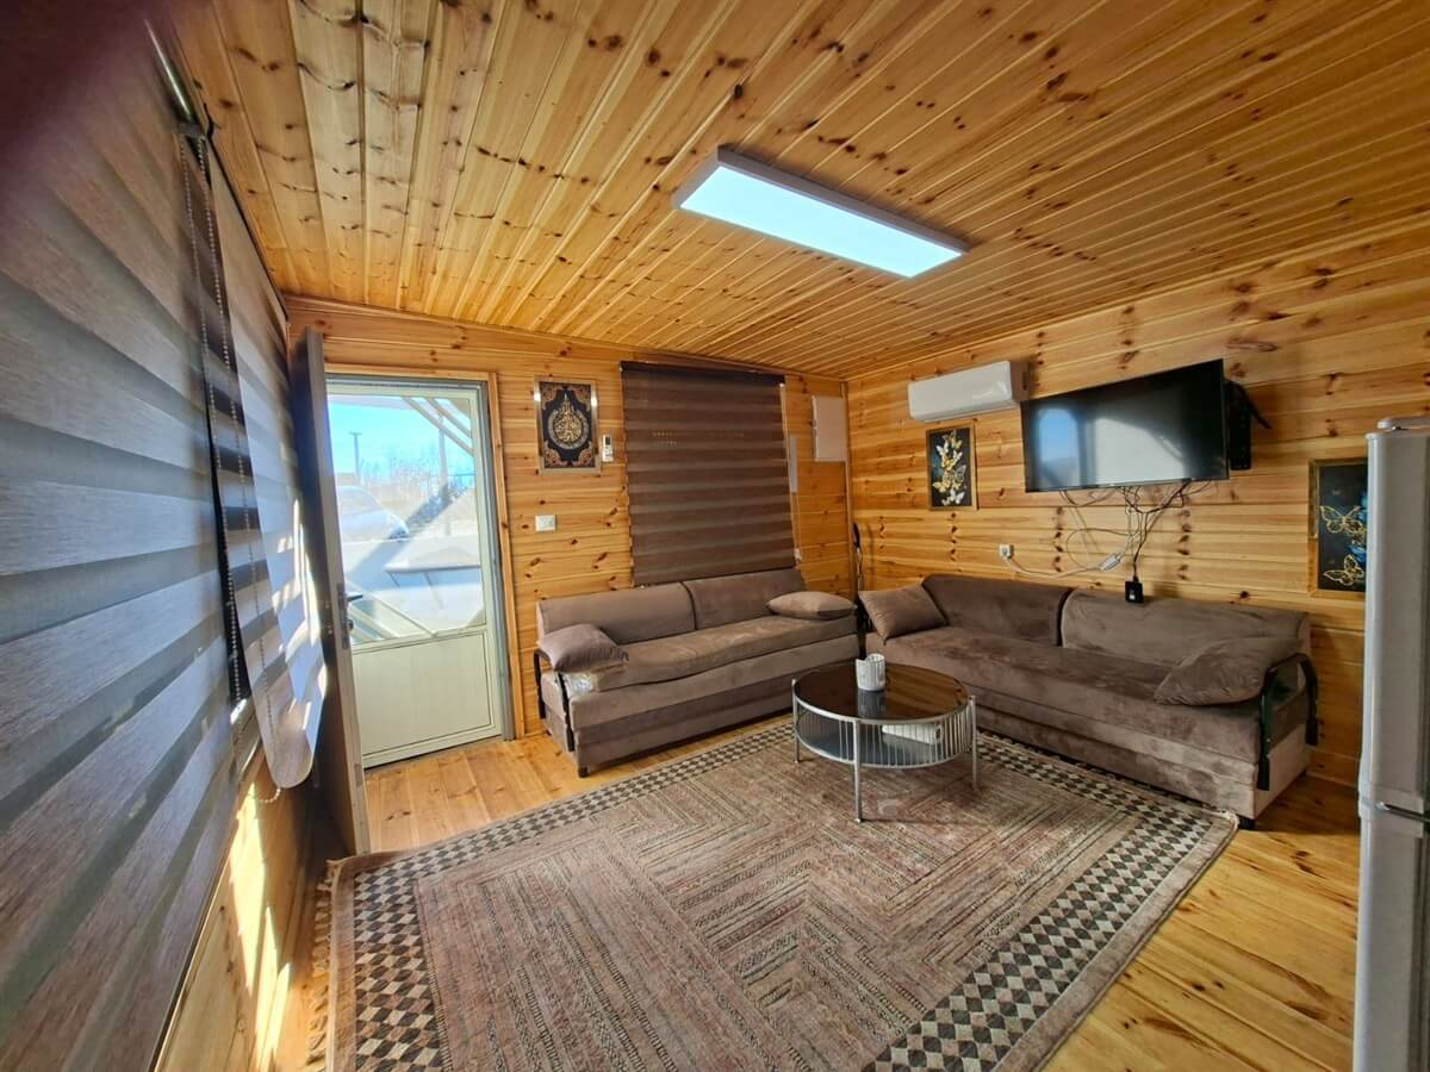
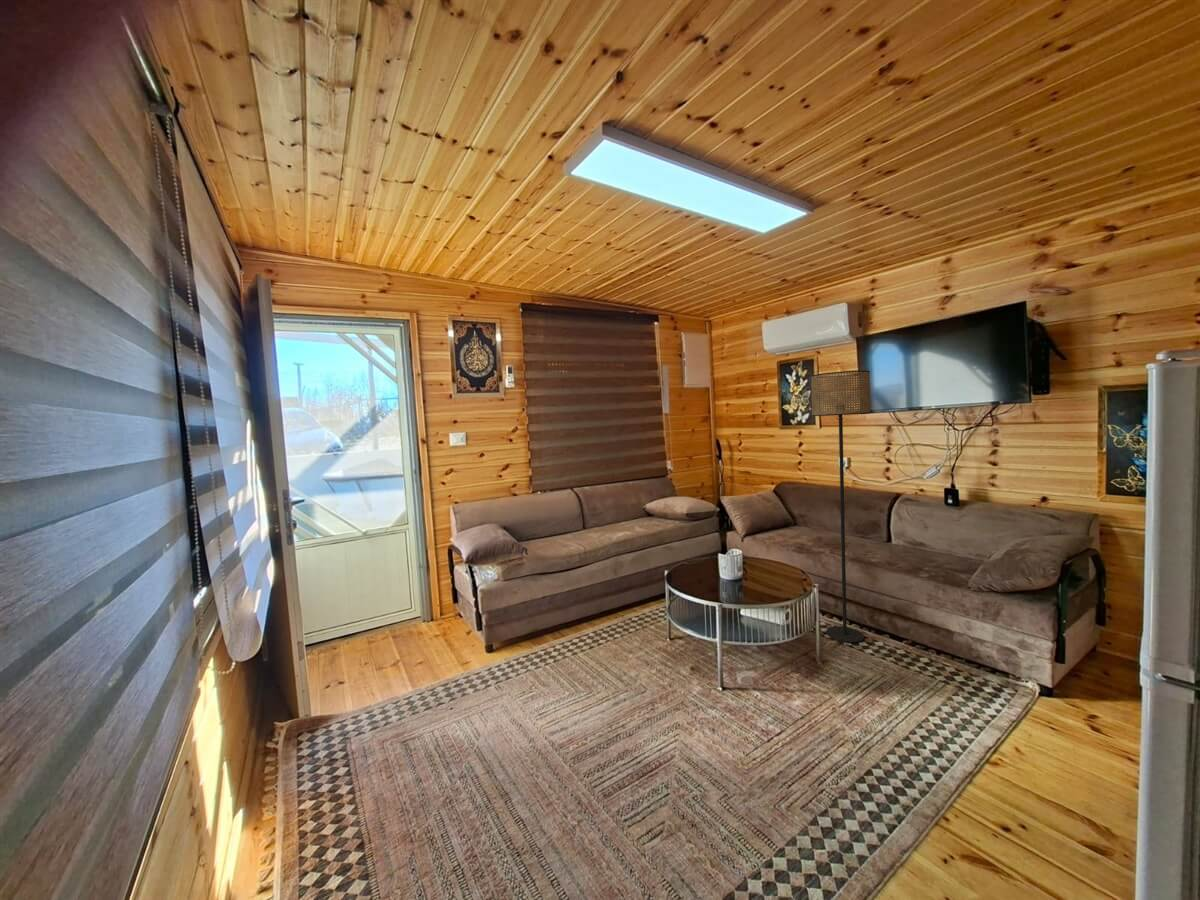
+ floor lamp [810,369,871,644]
